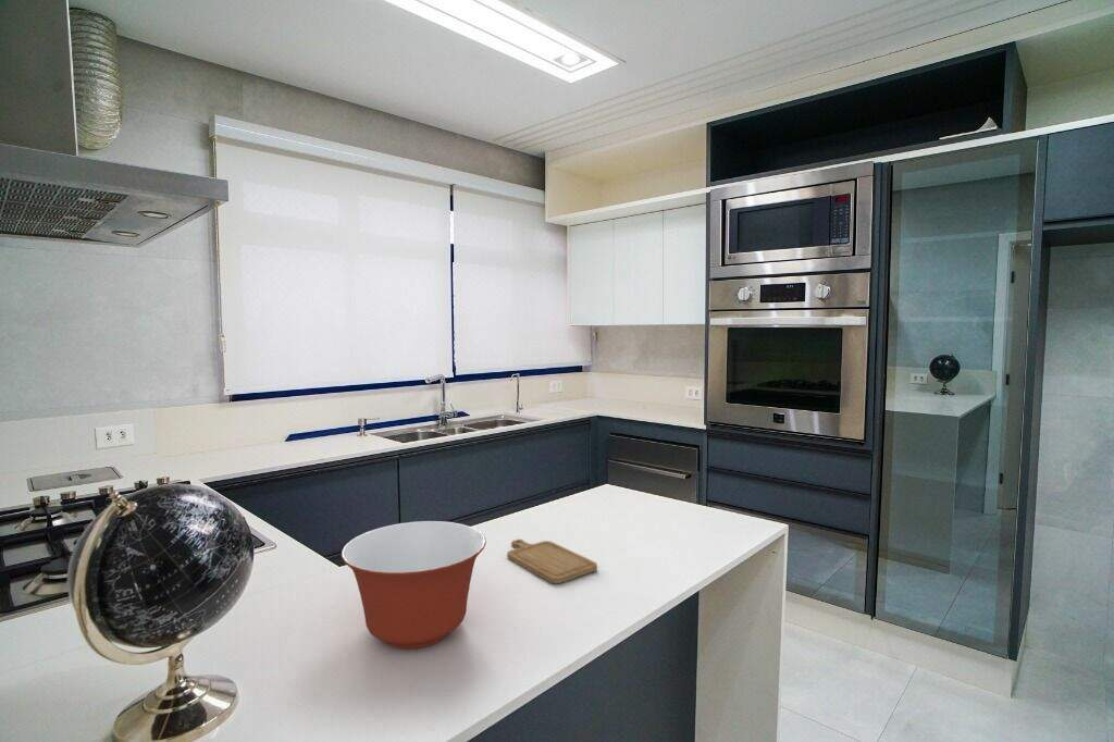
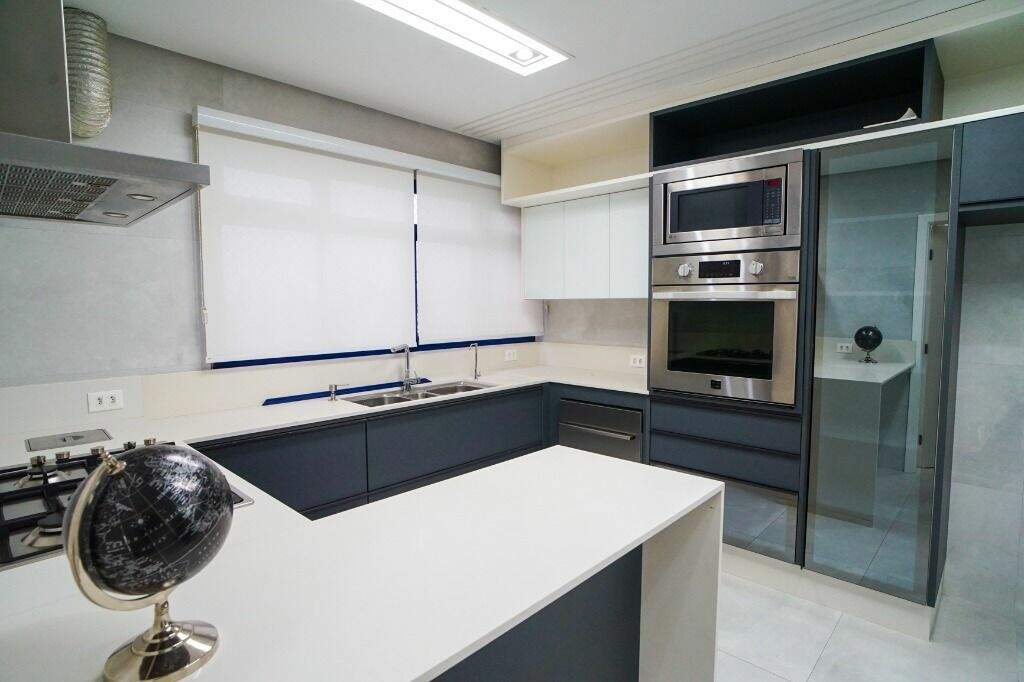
- mixing bowl [341,520,487,650]
- chopping board [506,539,598,584]
